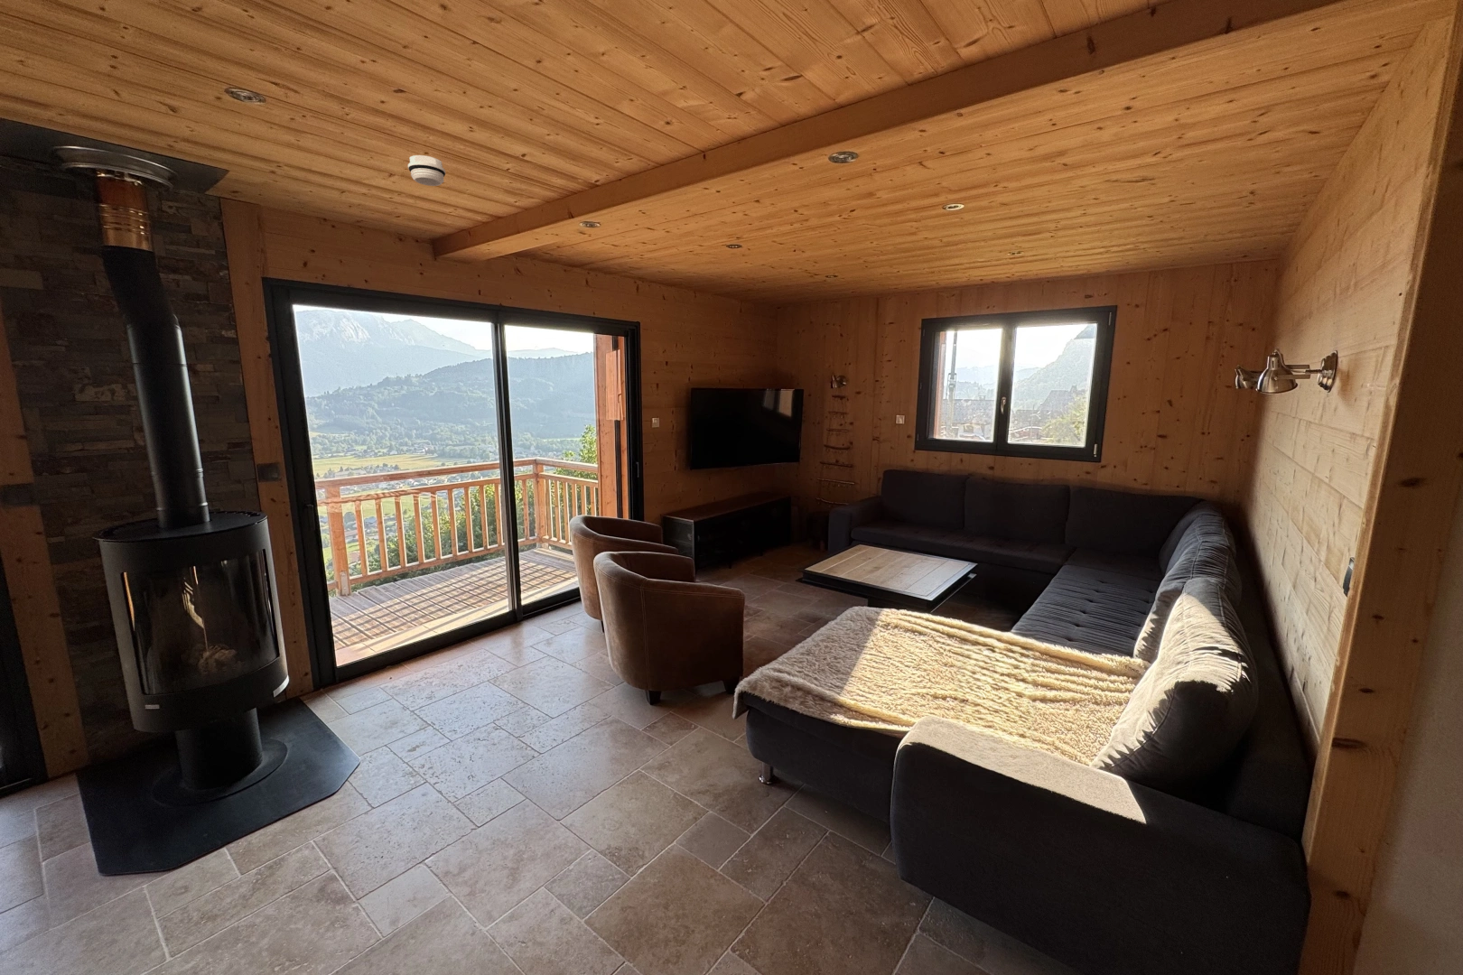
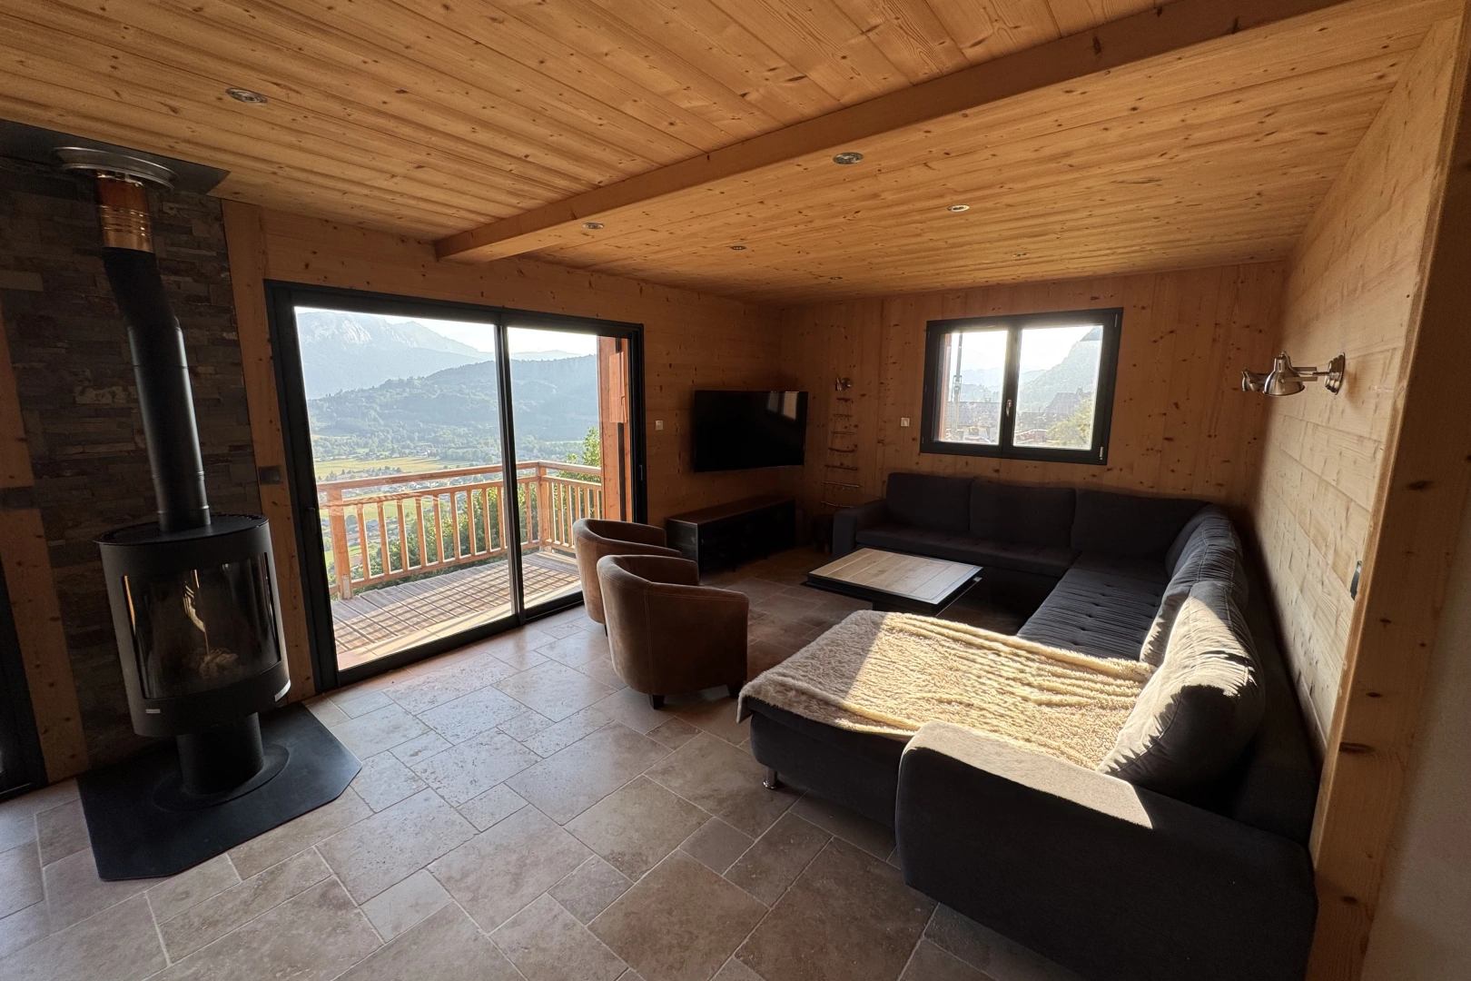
- smoke detector [407,155,446,187]
